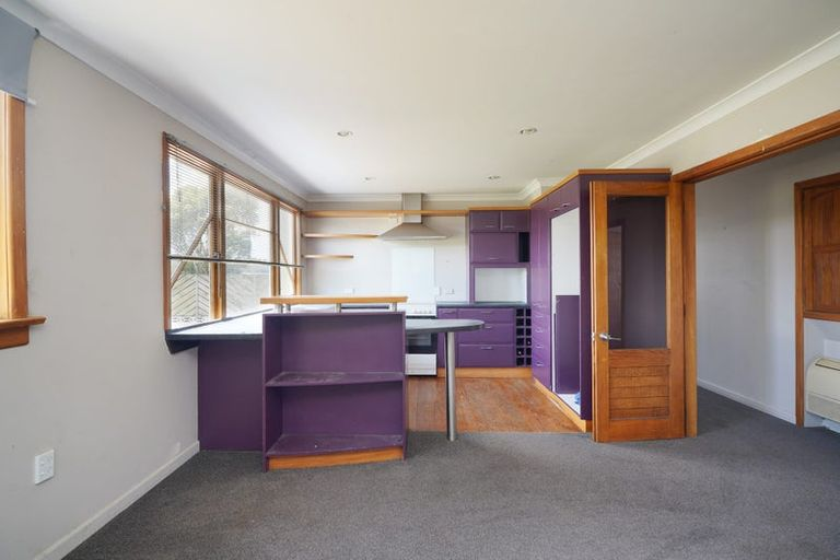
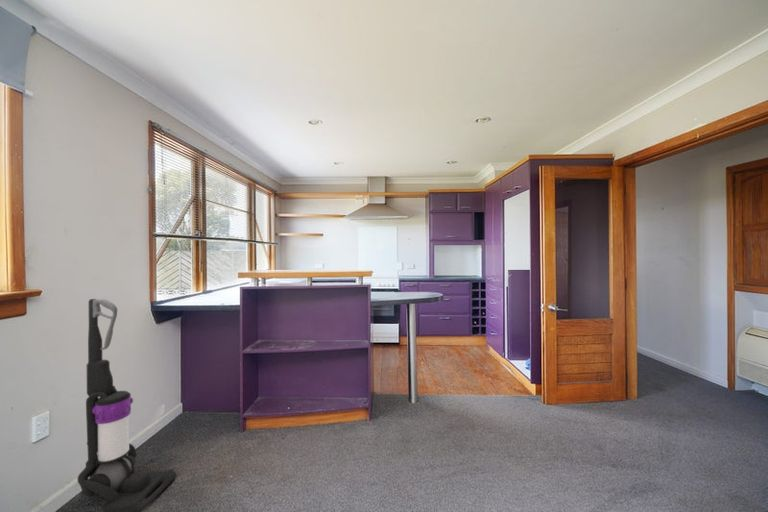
+ vacuum cleaner [76,298,178,512]
